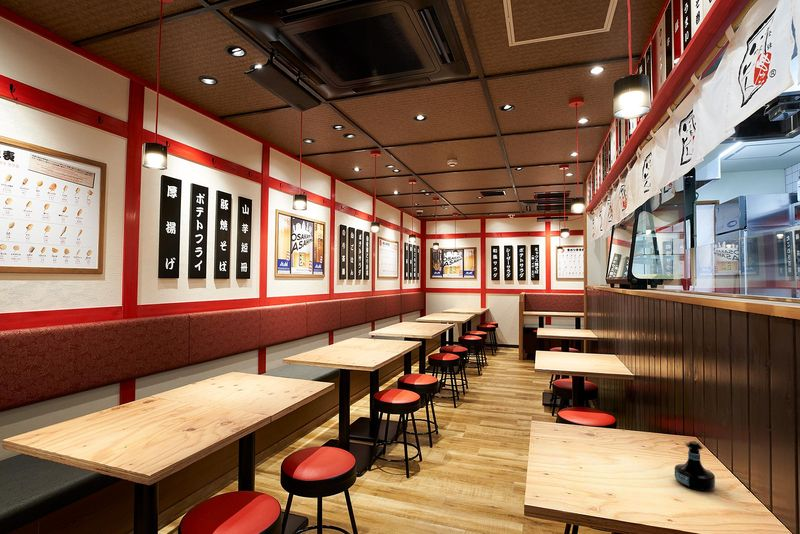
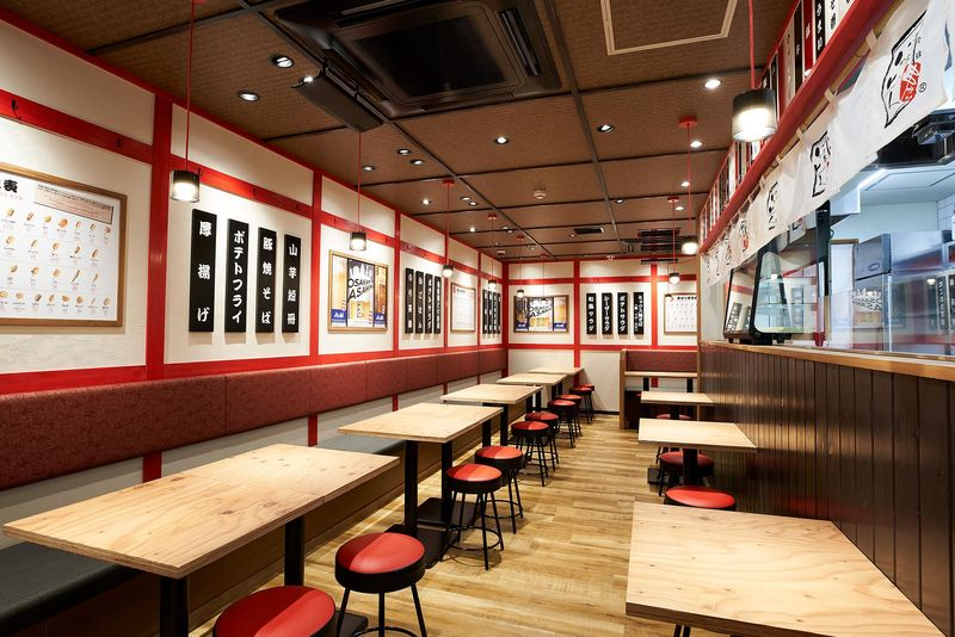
- tequila bottle [674,441,716,493]
